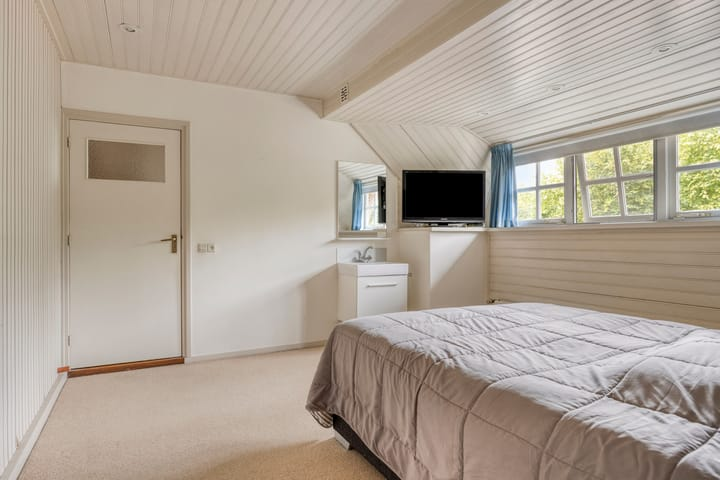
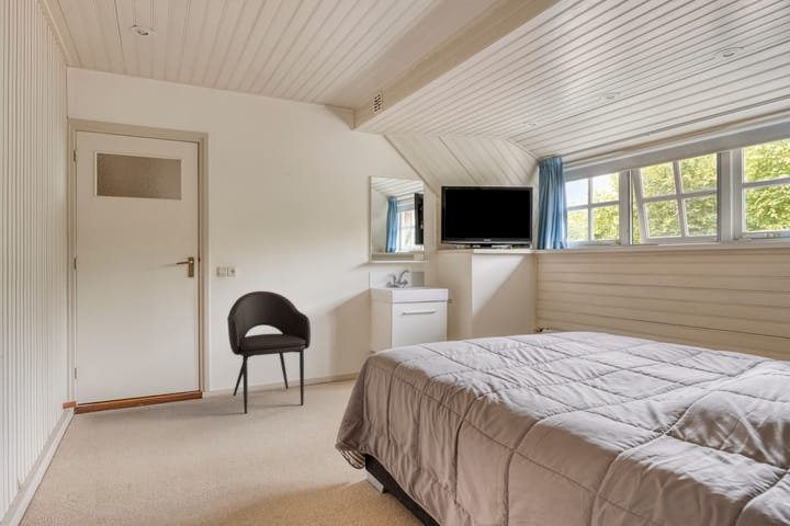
+ armchair [226,290,312,414]
